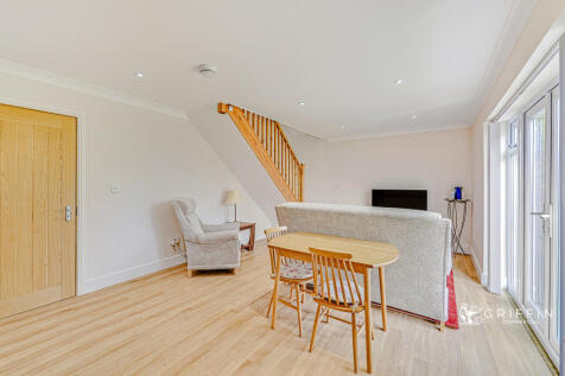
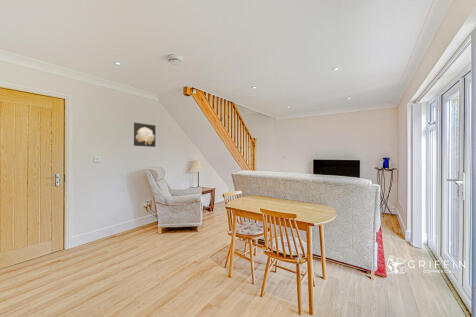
+ wall art [133,122,156,148]
